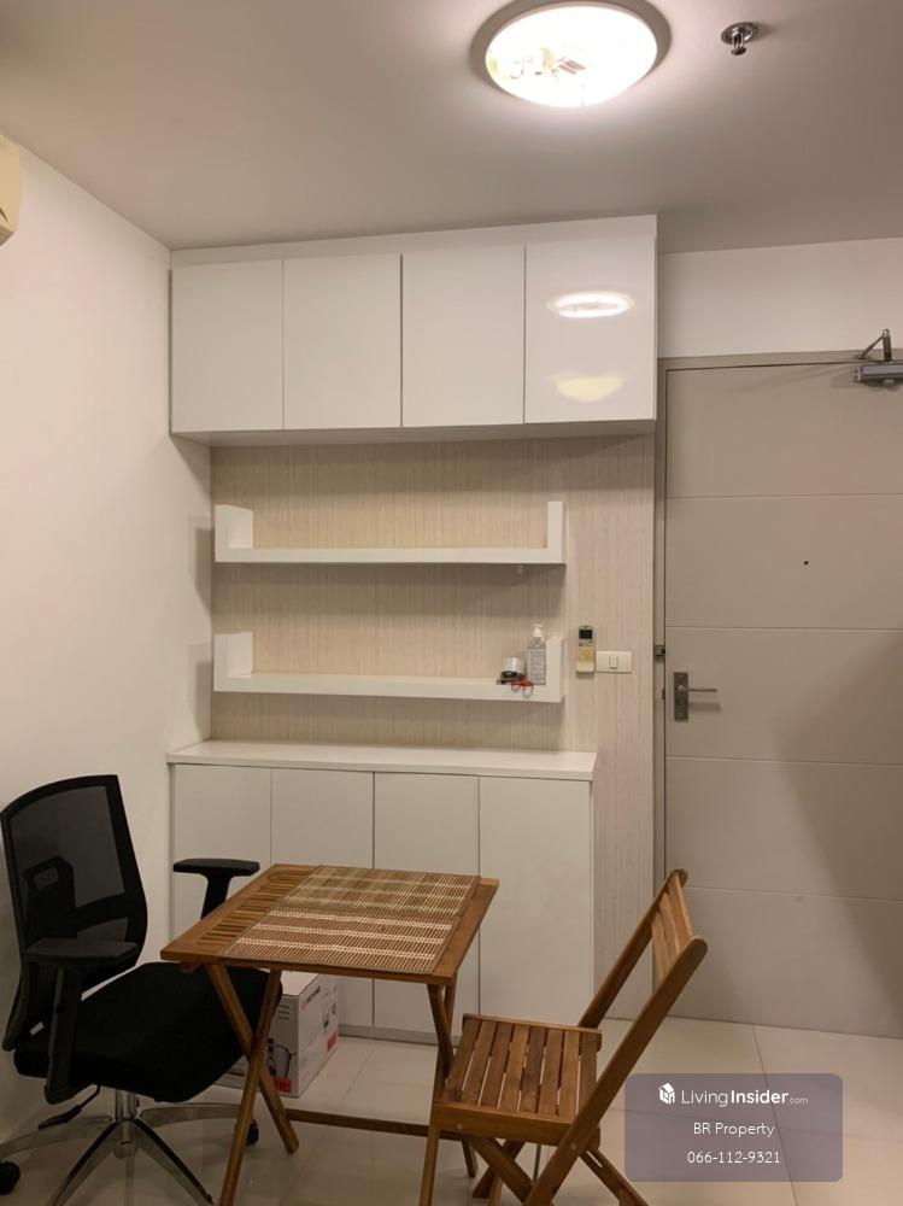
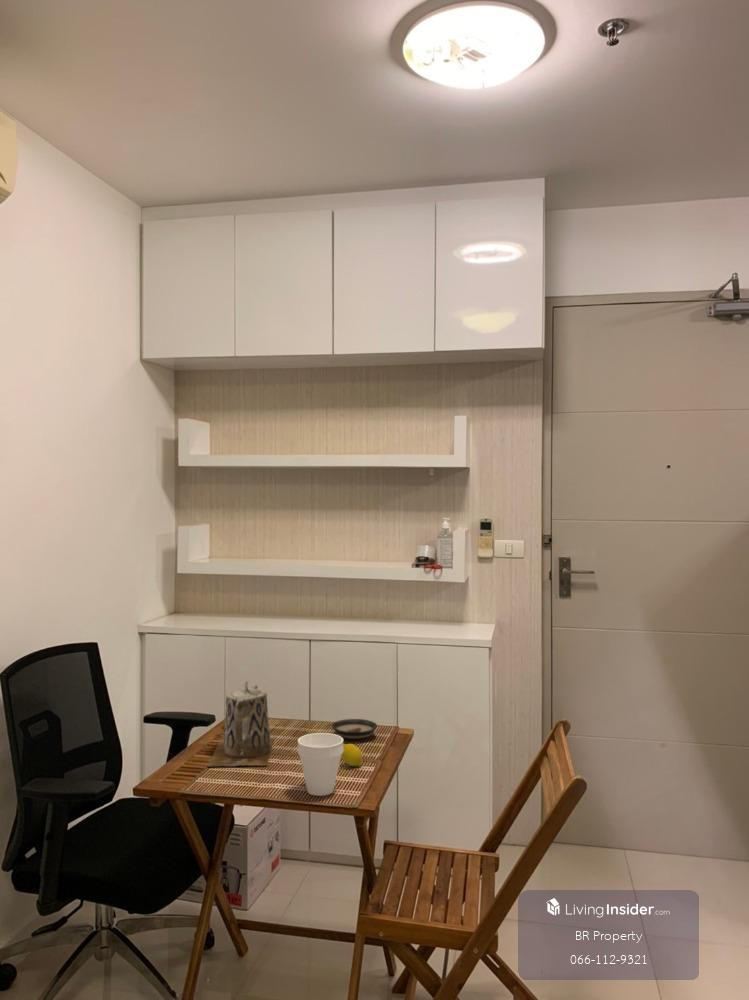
+ cup [297,732,344,797]
+ saucer [331,718,378,740]
+ teapot [207,680,275,767]
+ fruit [341,743,363,767]
